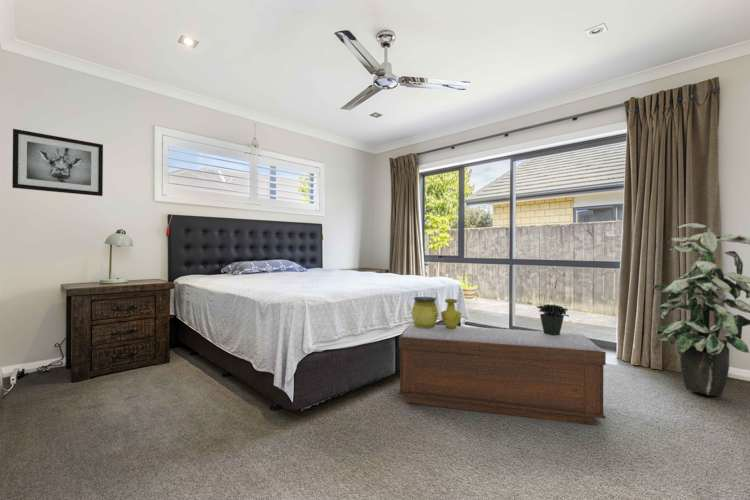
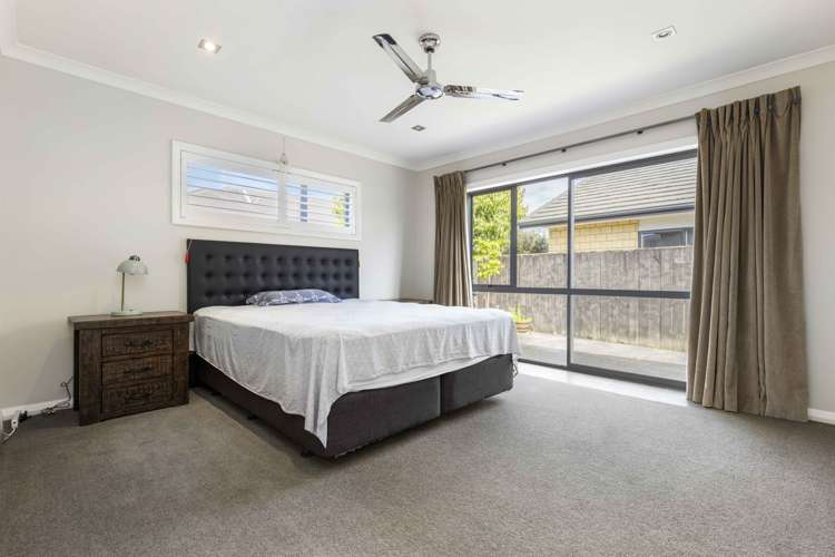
- decorative vase [411,296,463,329]
- bench [398,323,607,426]
- potted plant [536,279,570,336]
- indoor plant [648,222,750,397]
- wall art [11,128,104,197]
